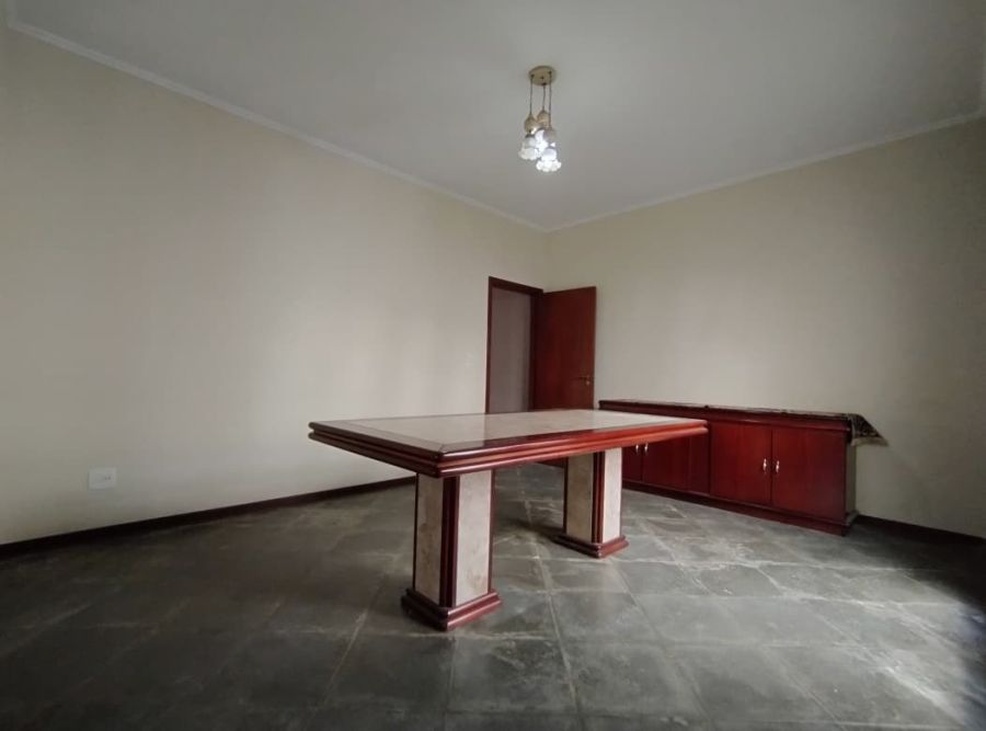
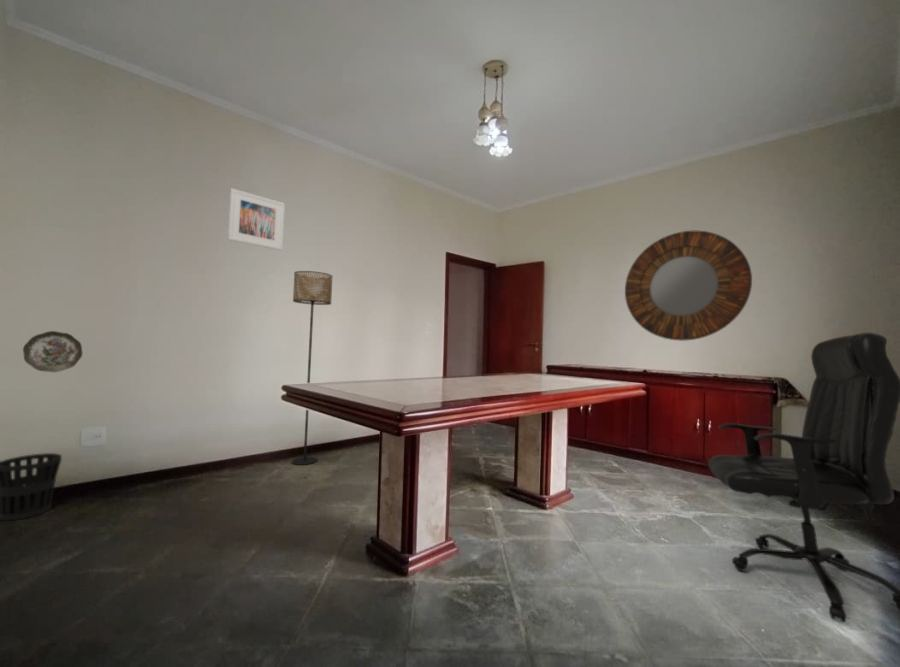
+ office chair [707,332,900,623]
+ floor lamp [291,270,334,466]
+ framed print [227,188,286,251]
+ decorative plate [22,330,83,373]
+ wastebasket [0,452,63,522]
+ home mirror [624,230,753,342]
